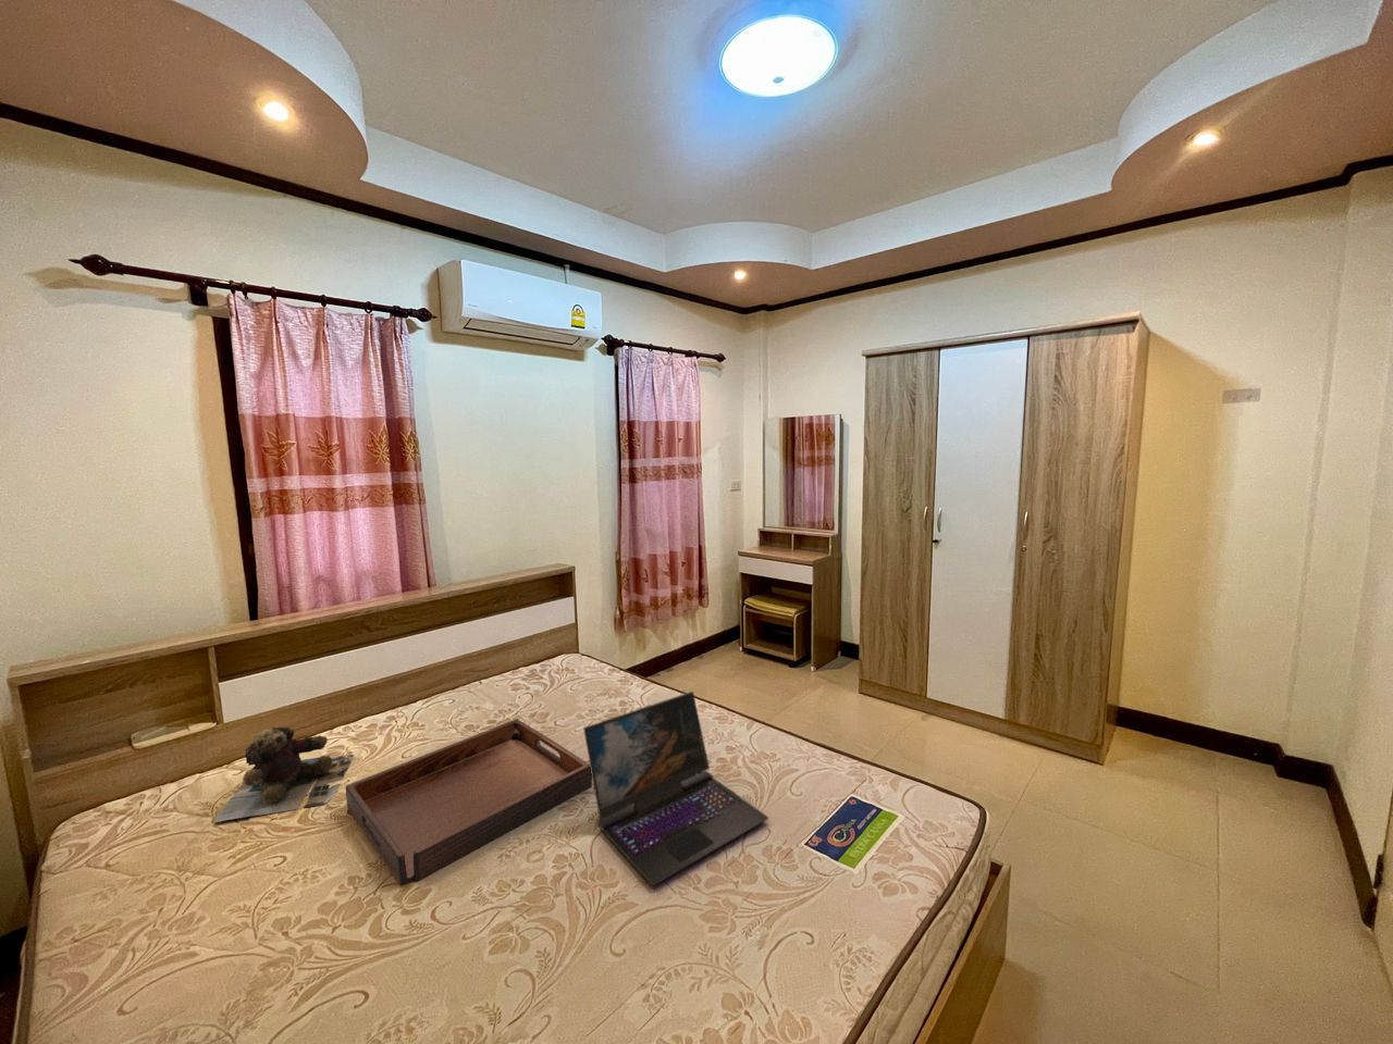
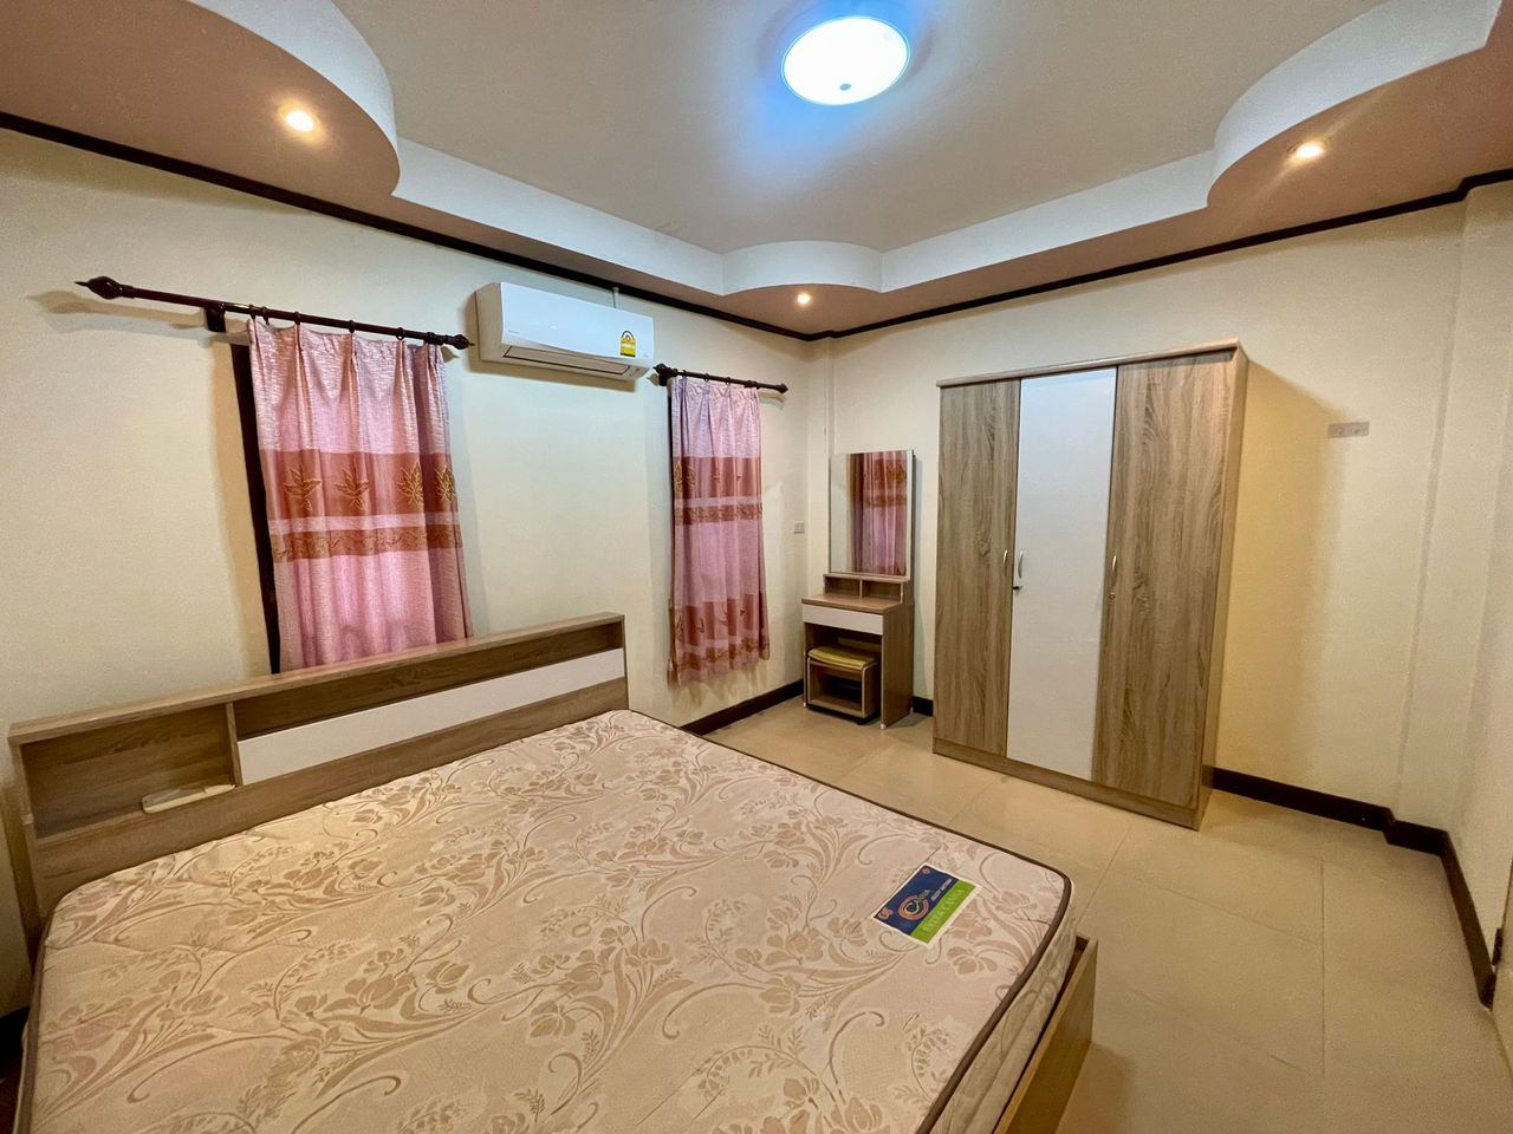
- teddy bear [214,725,354,824]
- serving tray [346,717,593,886]
- laptop [582,691,769,887]
